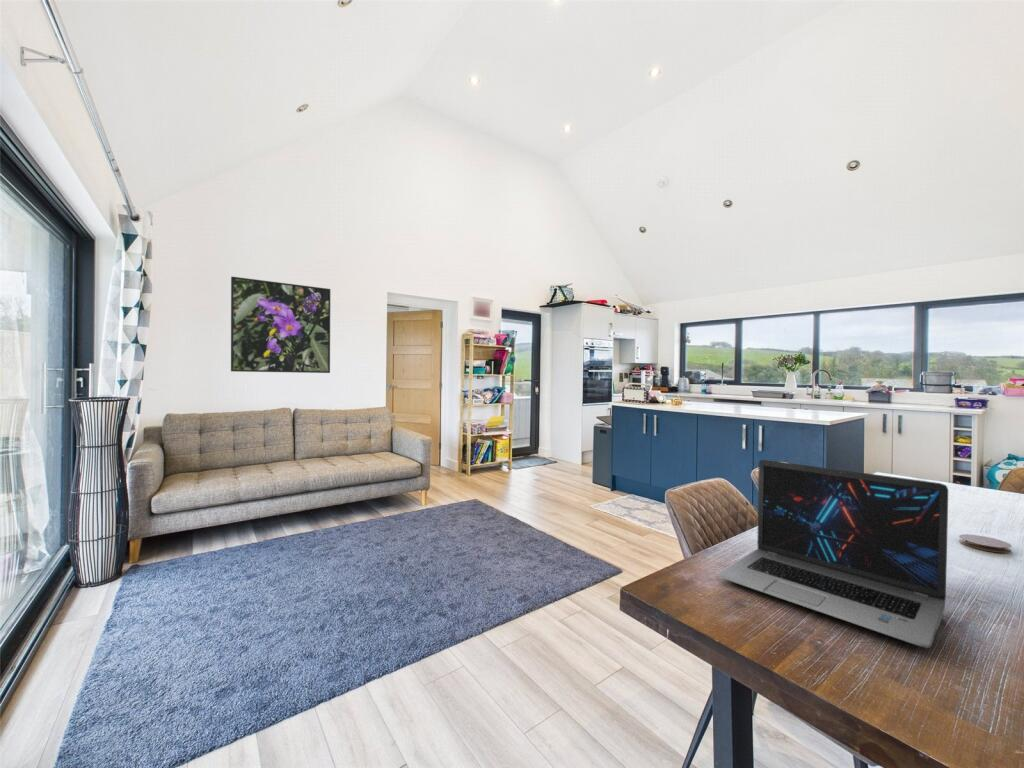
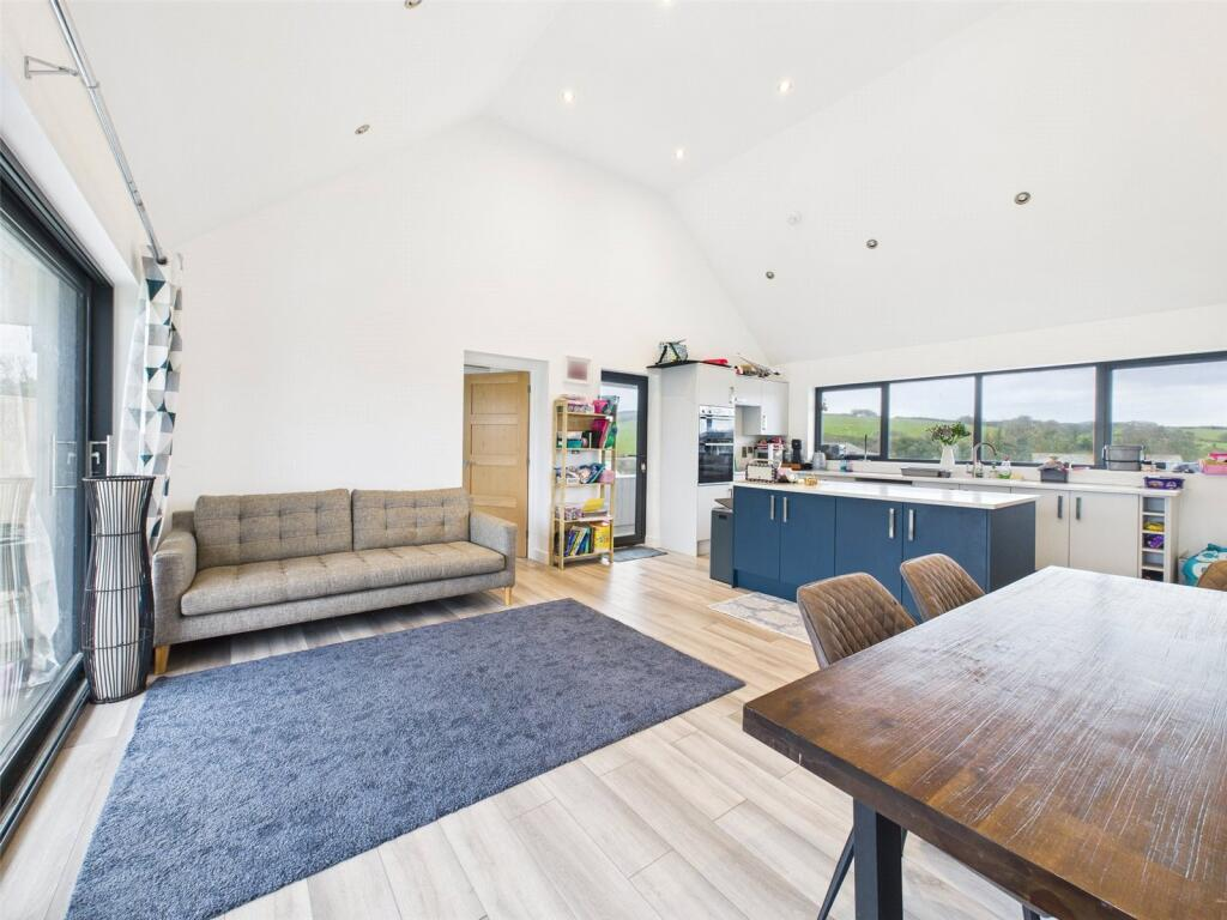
- laptop [717,459,949,649]
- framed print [230,276,332,374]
- coaster [958,533,1013,554]
